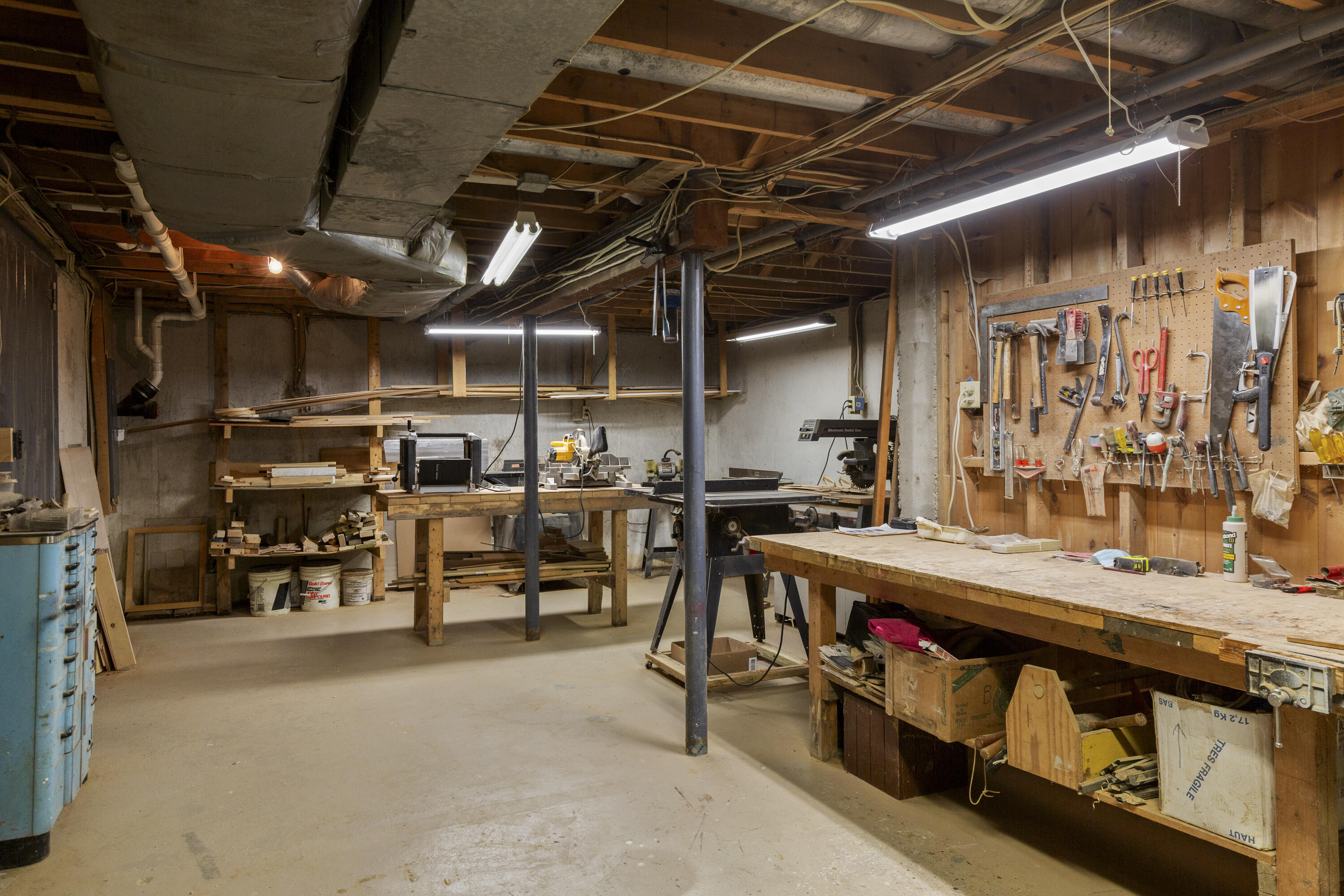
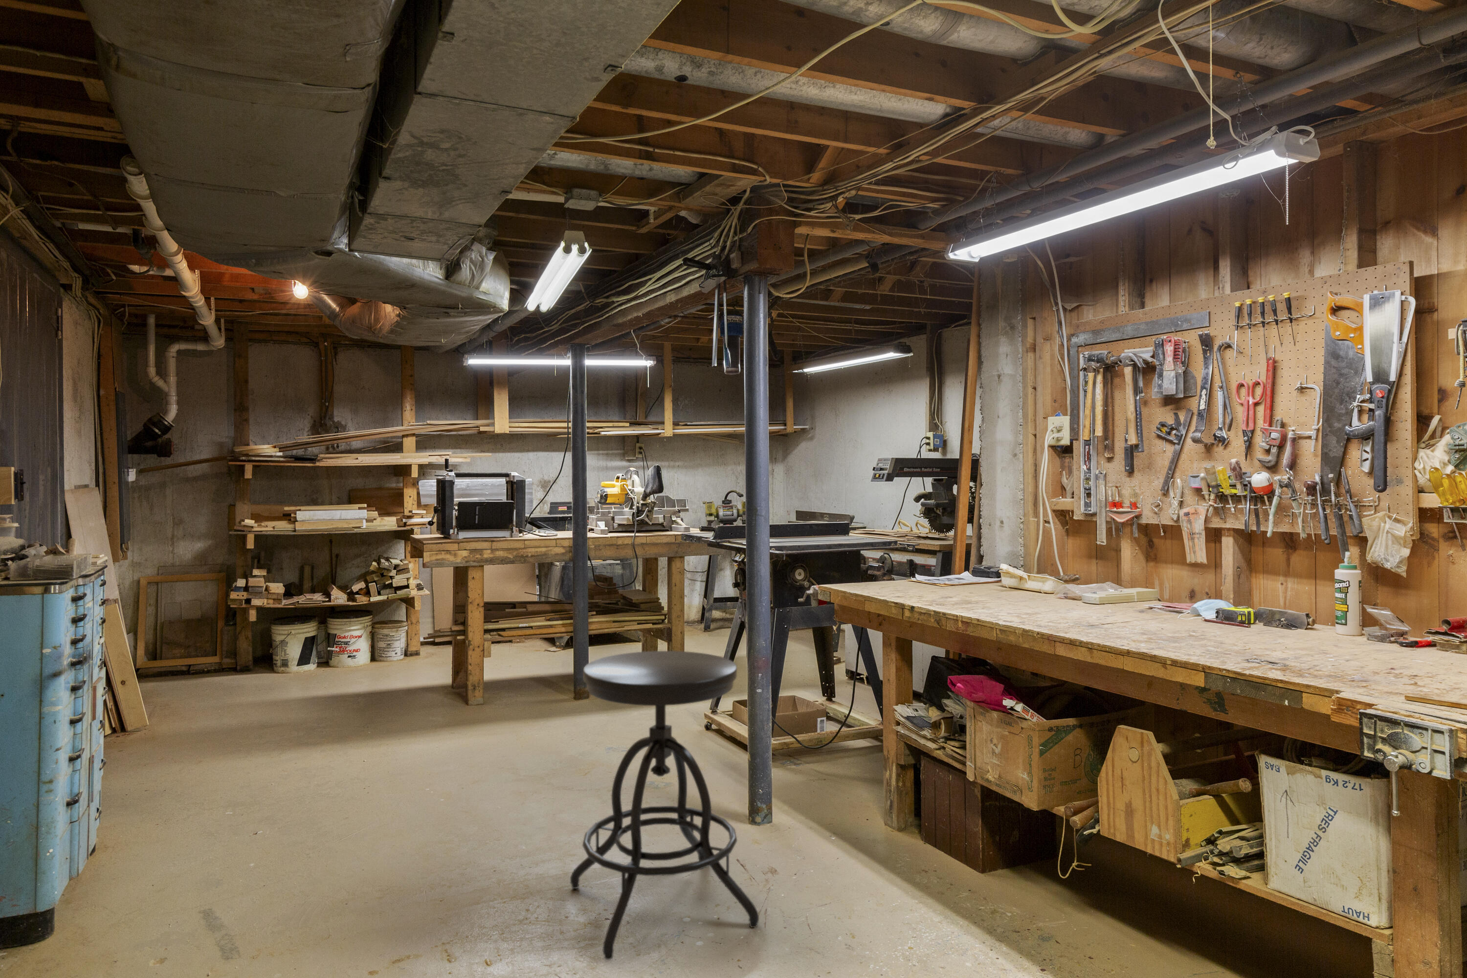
+ stool [570,651,760,959]
